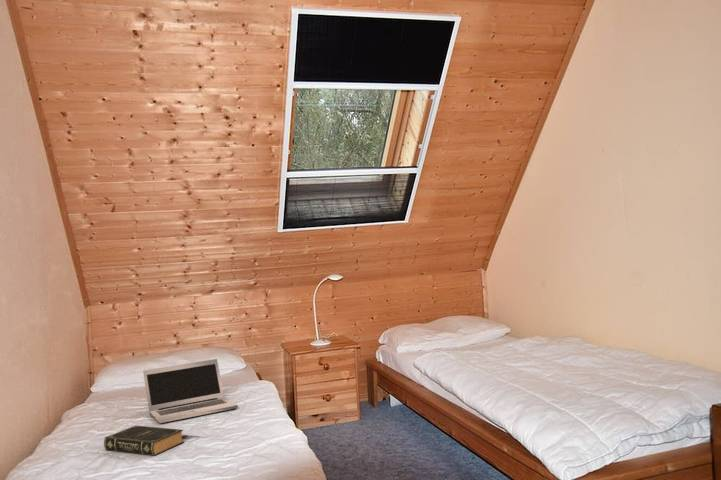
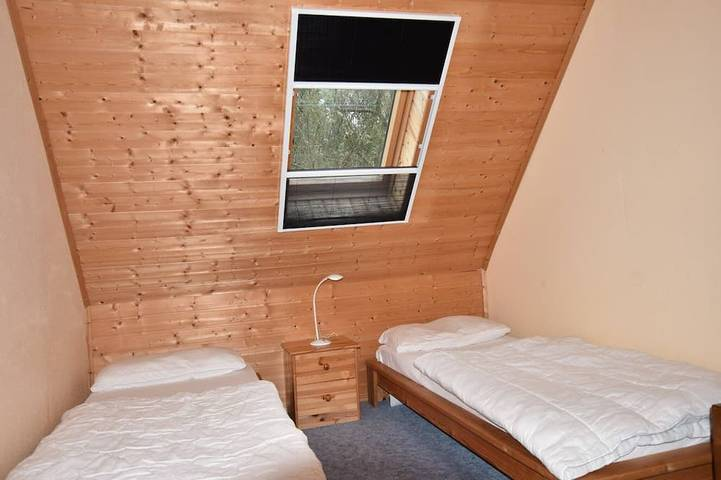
- laptop [142,358,239,424]
- book [103,425,185,456]
